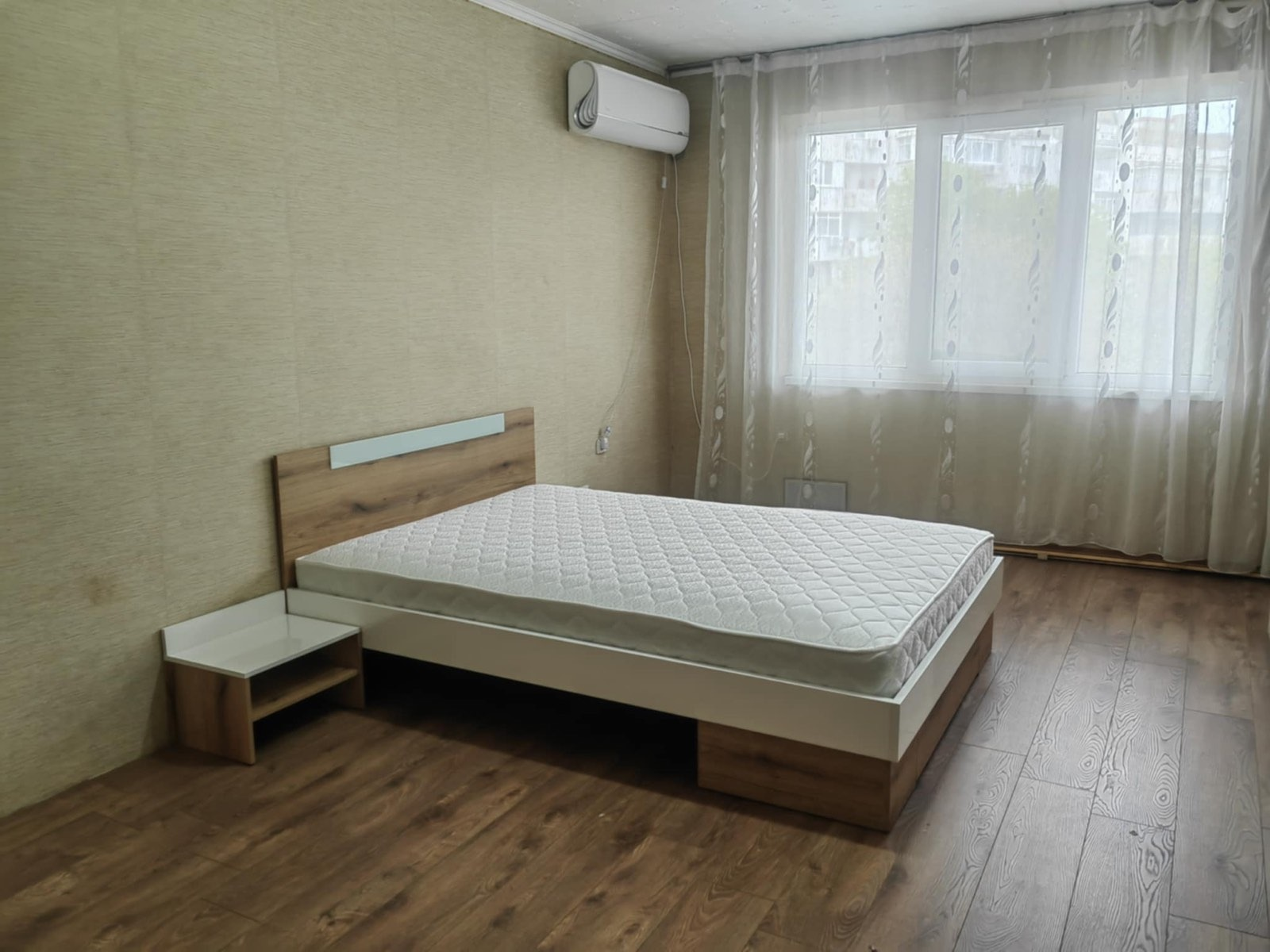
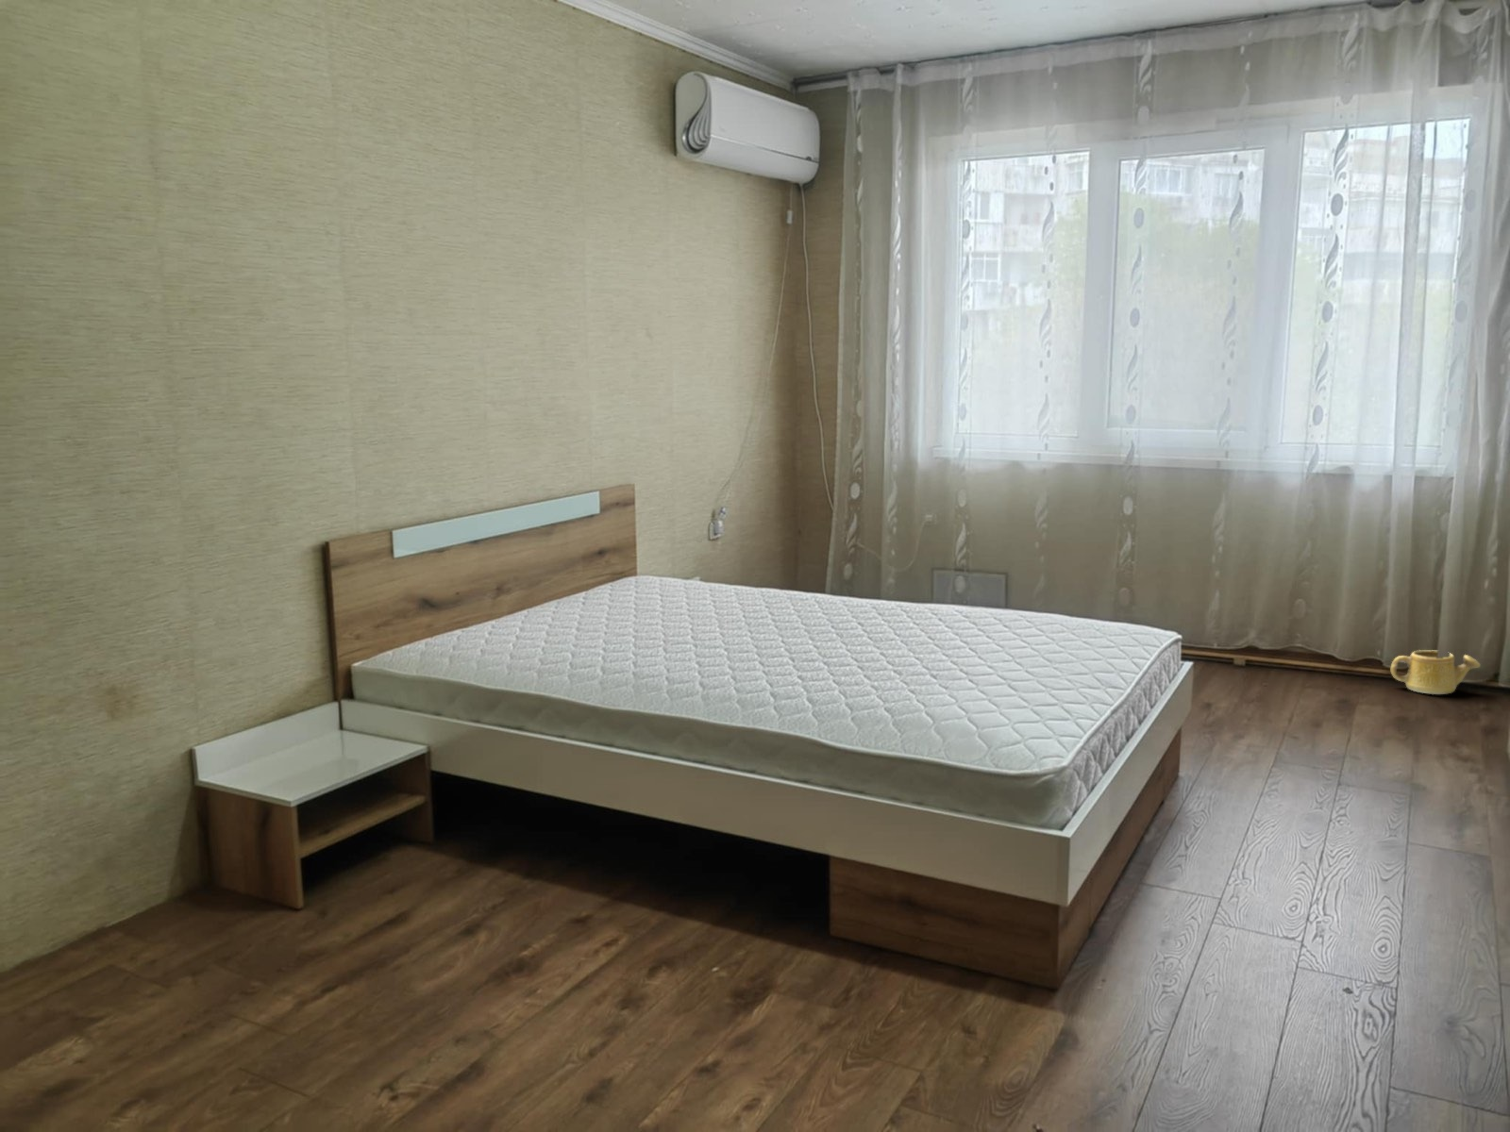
+ watering can [1390,649,1481,696]
